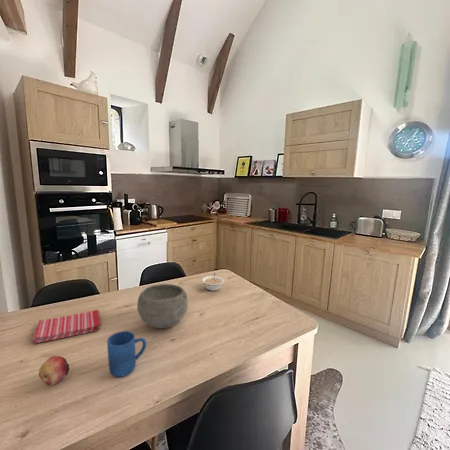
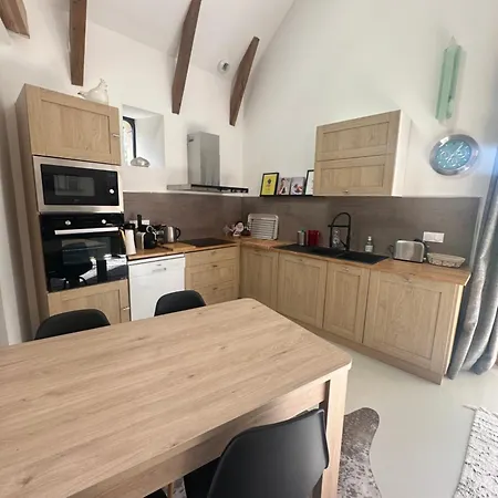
- dish towel [31,309,101,345]
- legume [201,272,225,292]
- mug [106,330,147,378]
- fruit [38,355,70,386]
- bowl [136,283,189,329]
